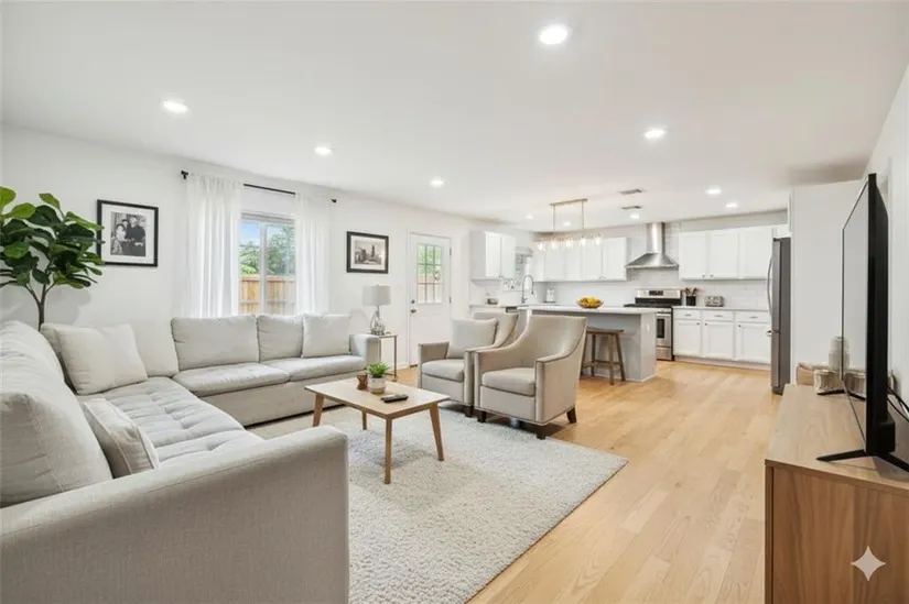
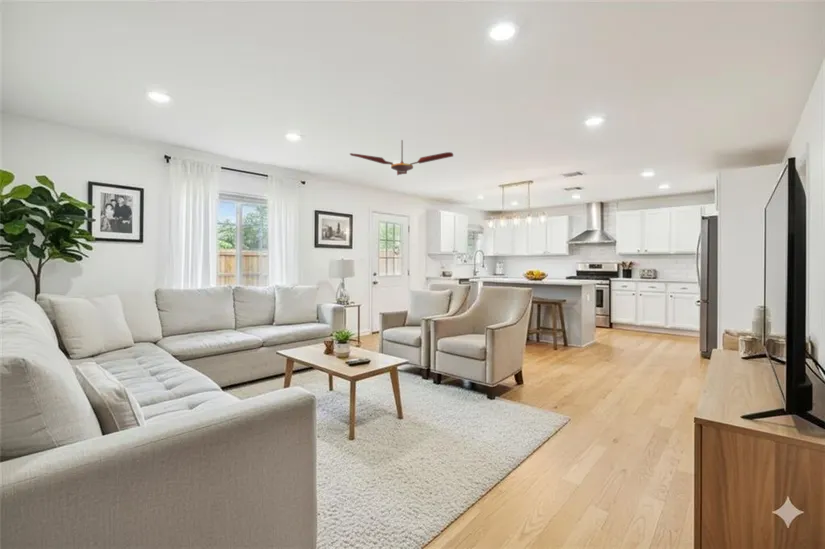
+ ceiling fan [349,139,454,176]
